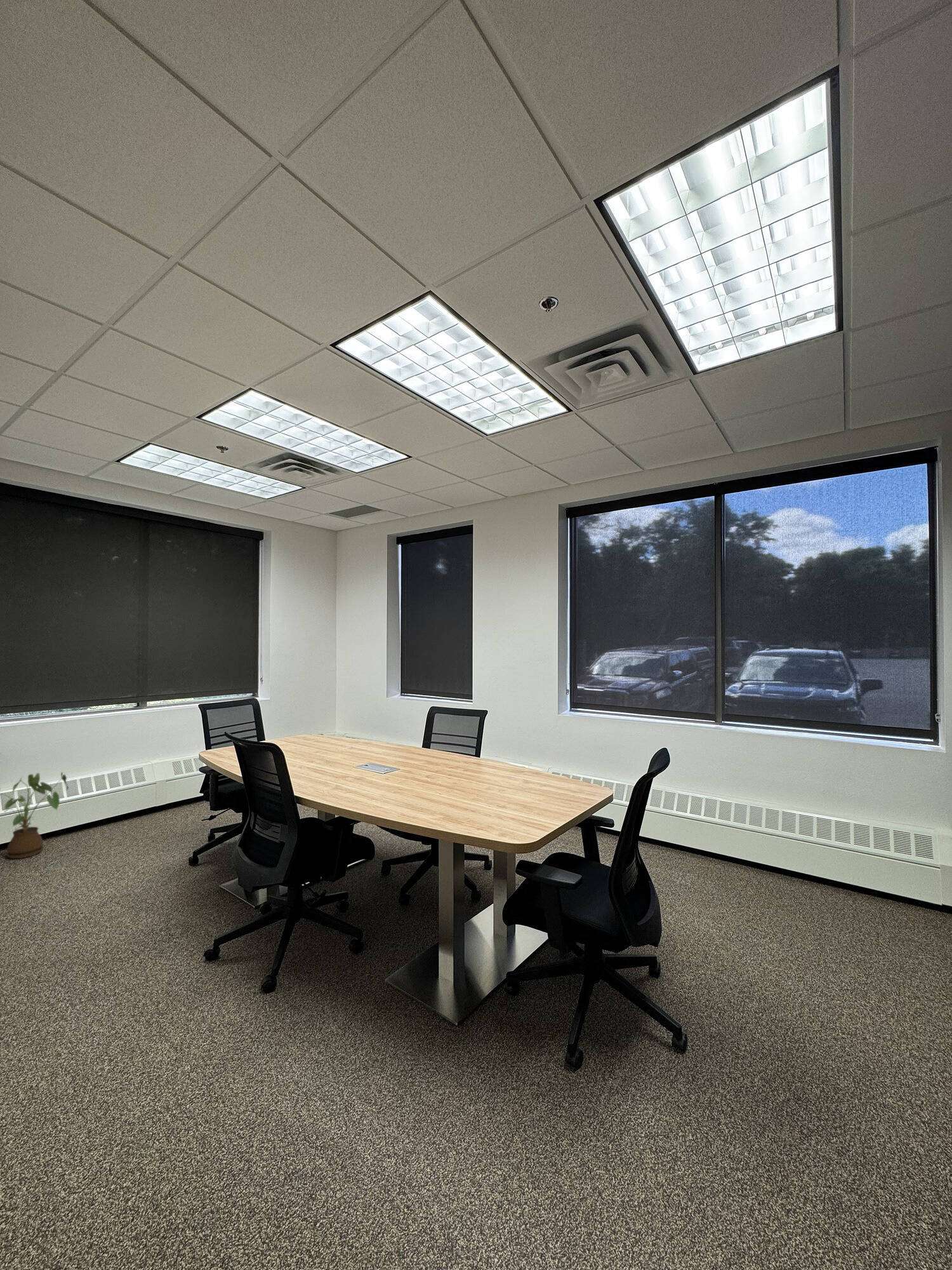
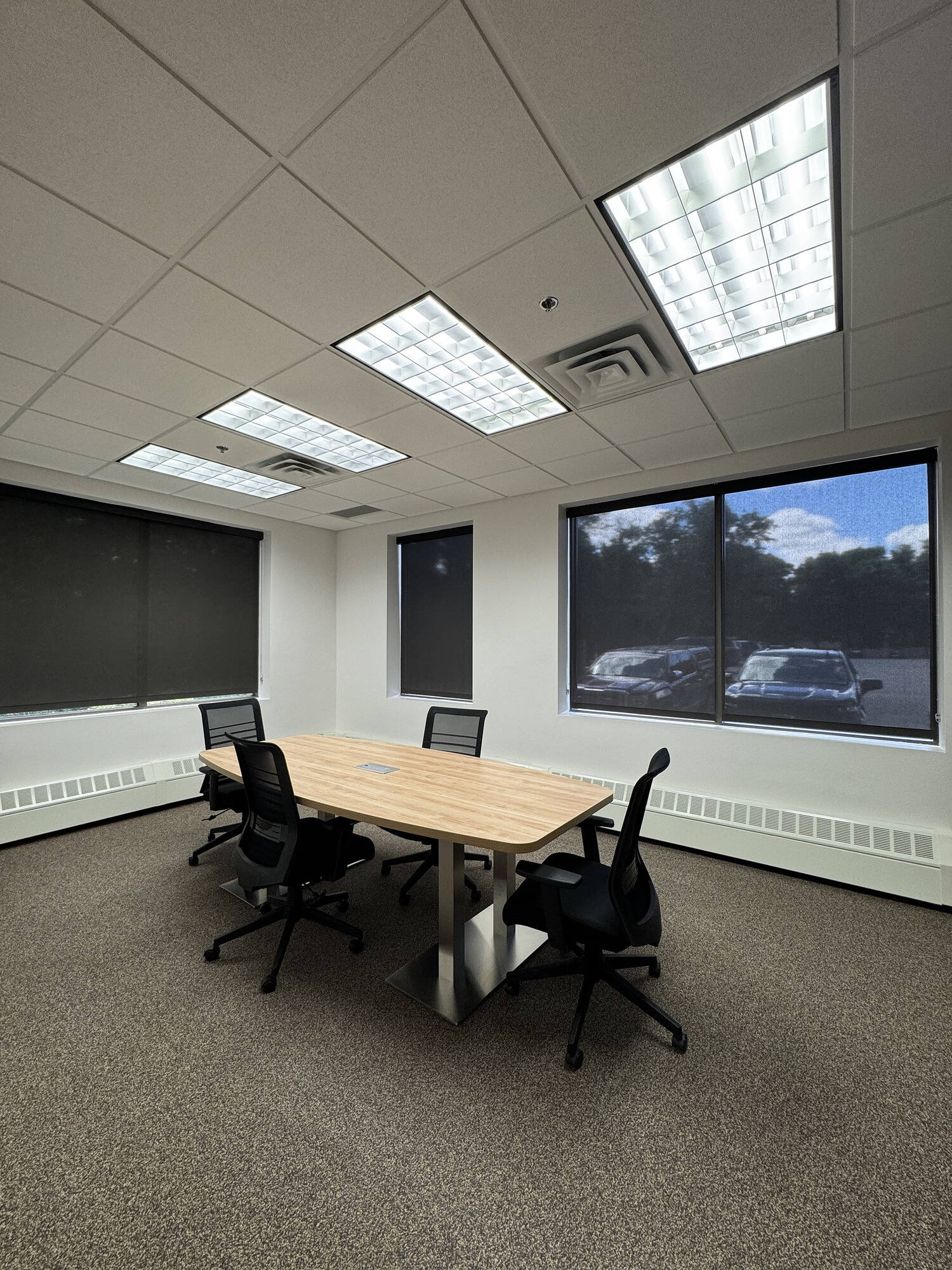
- house plant [0,772,69,859]
